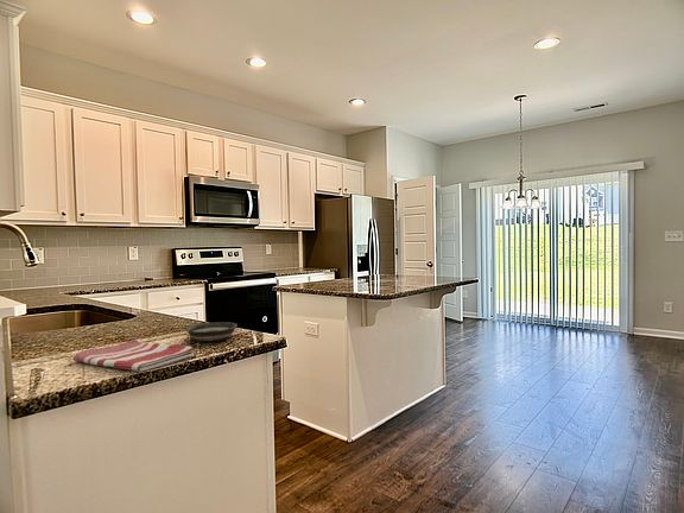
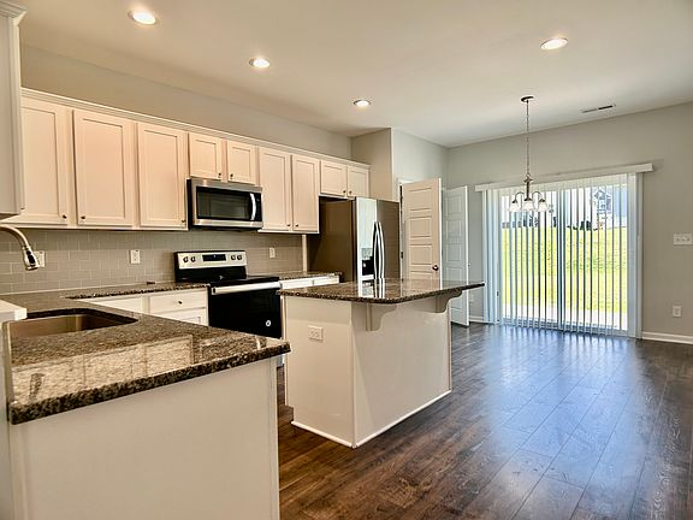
- saucer [184,321,239,342]
- dish towel [72,338,195,373]
